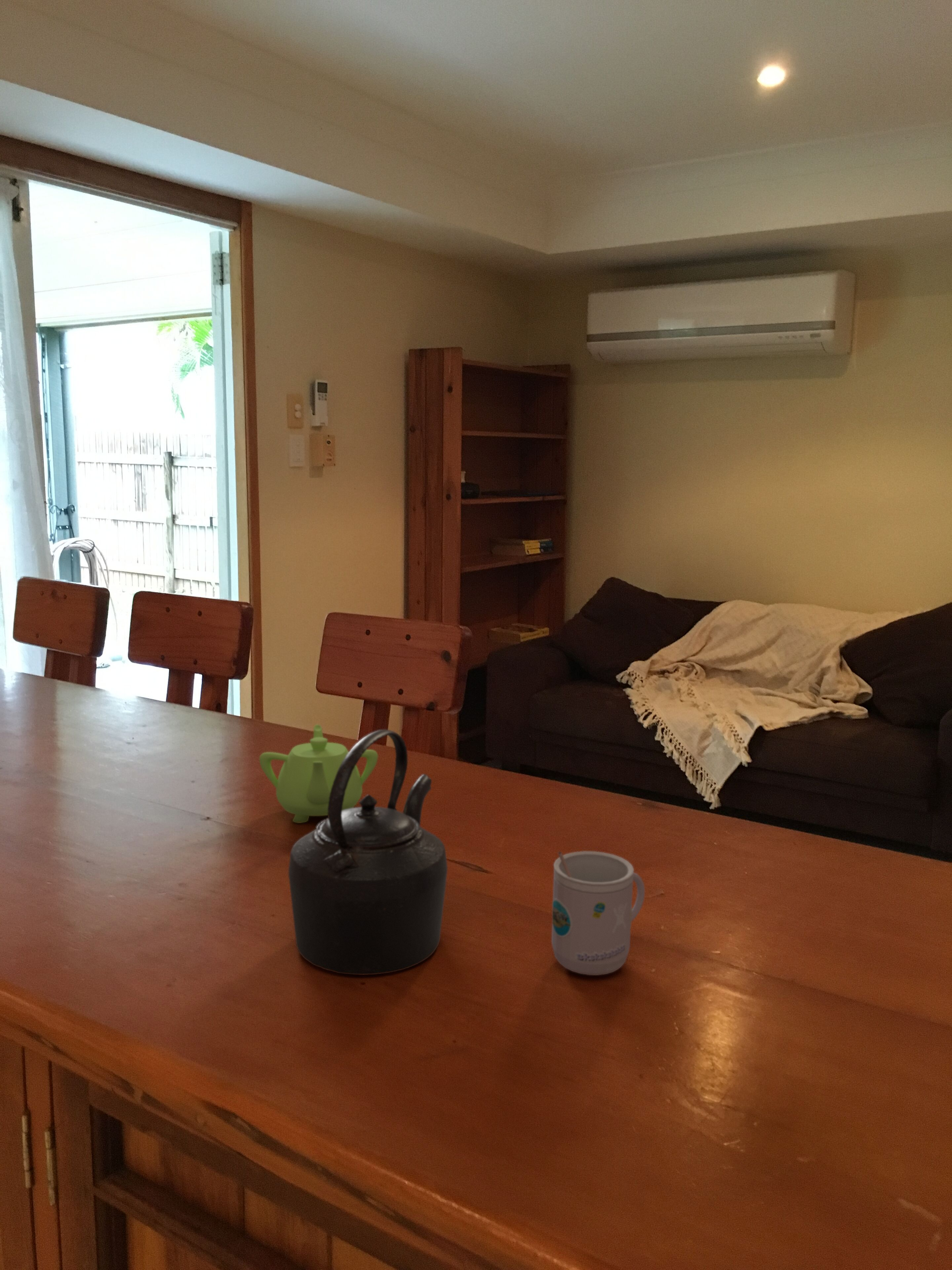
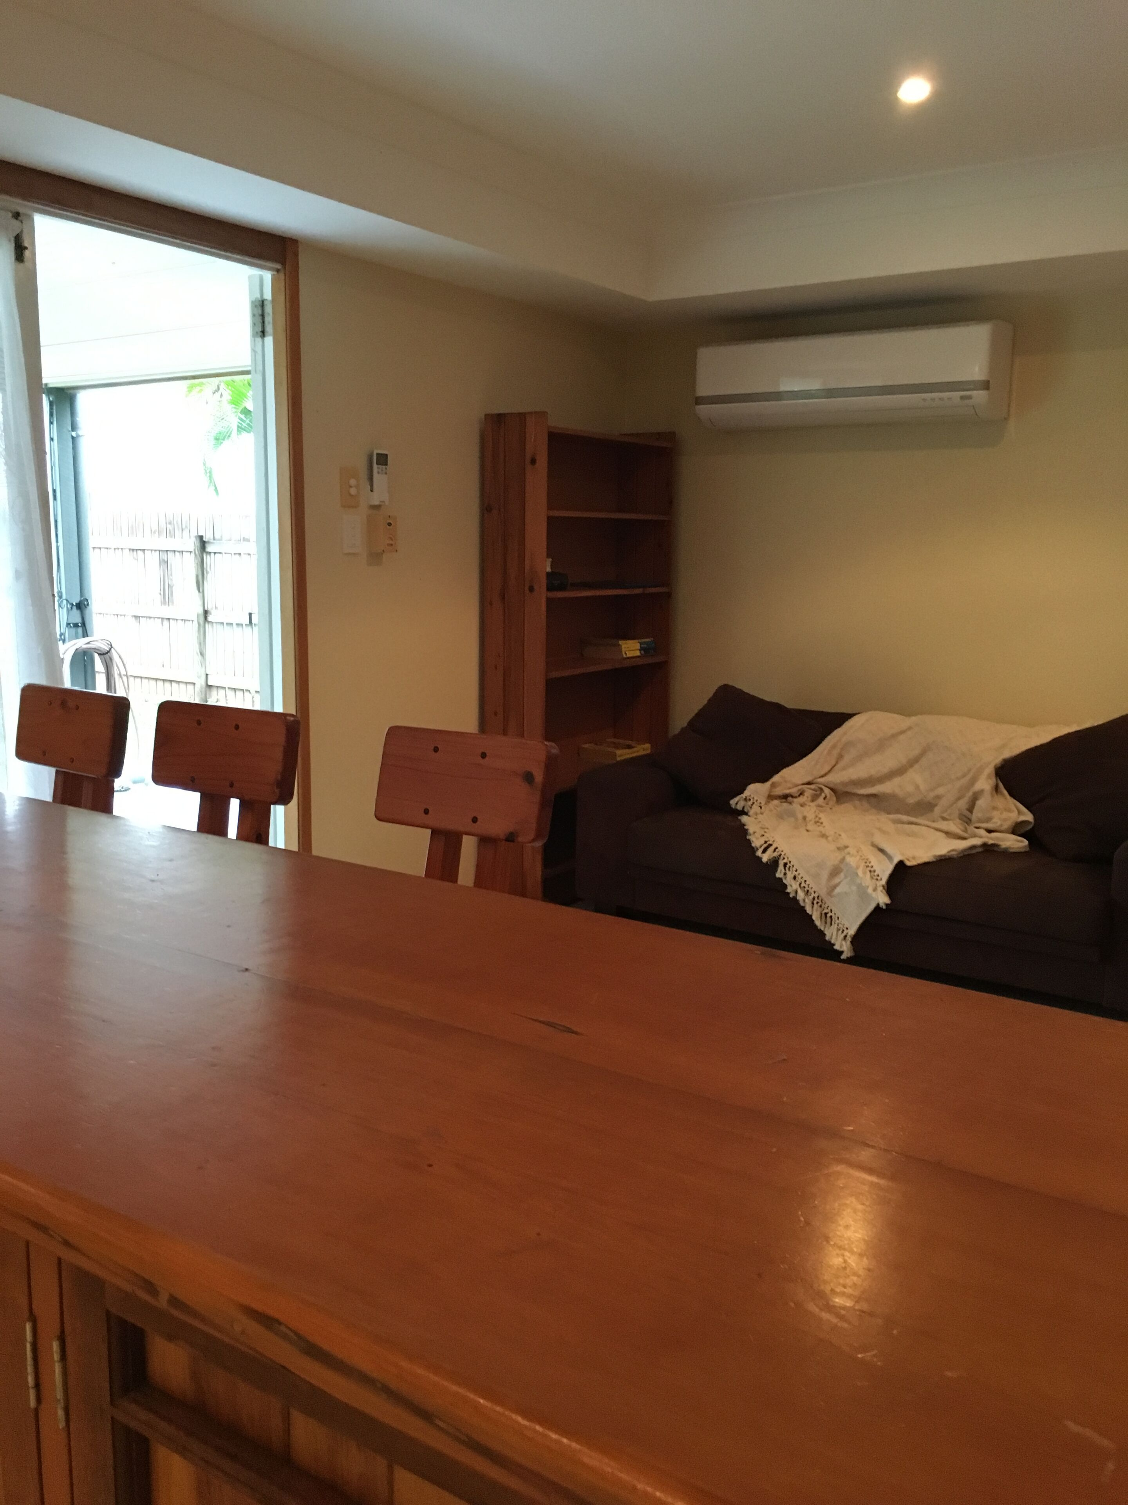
- kettle [288,729,448,975]
- mug [551,851,645,976]
- teapot [259,724,378,823]
